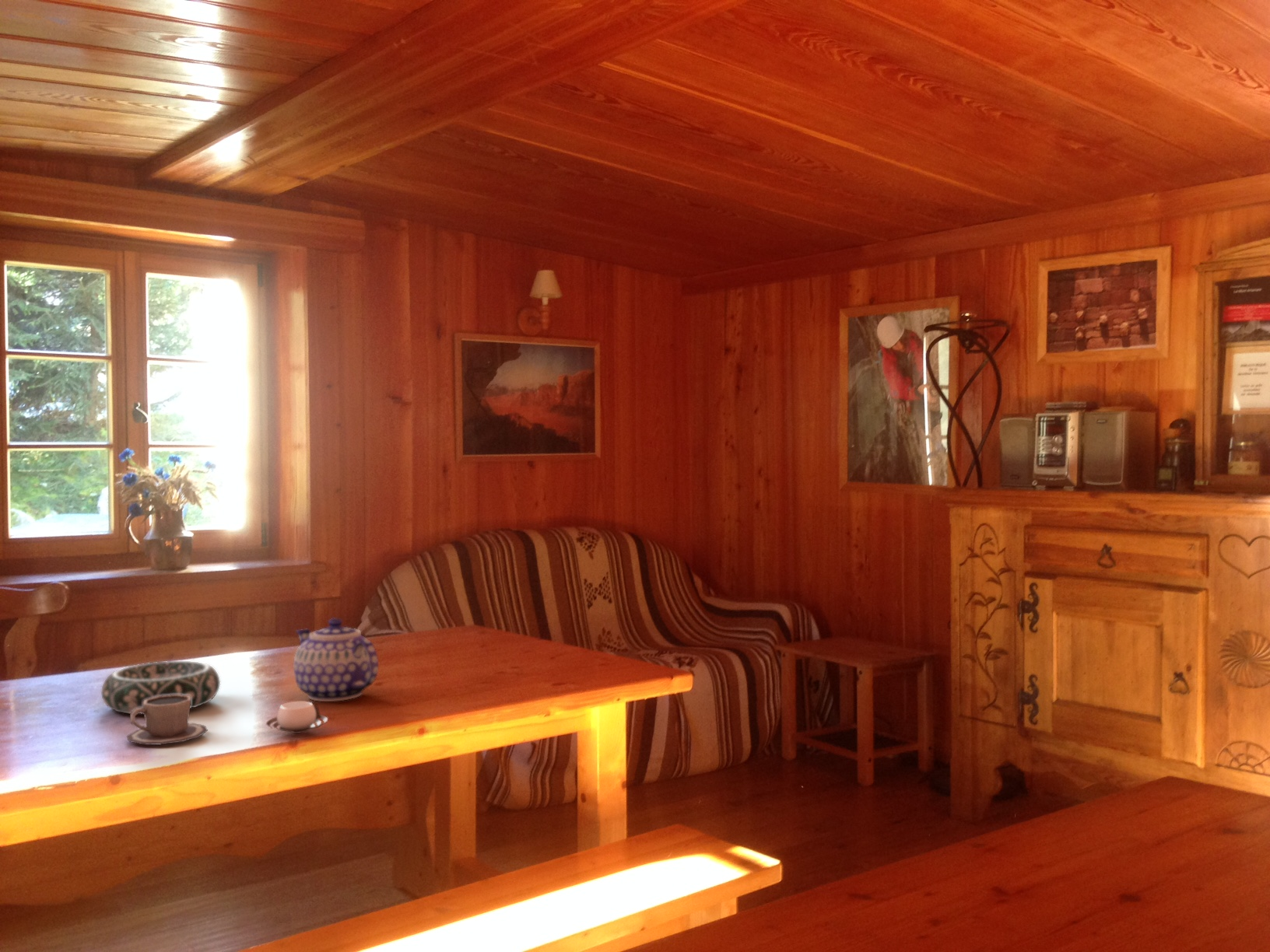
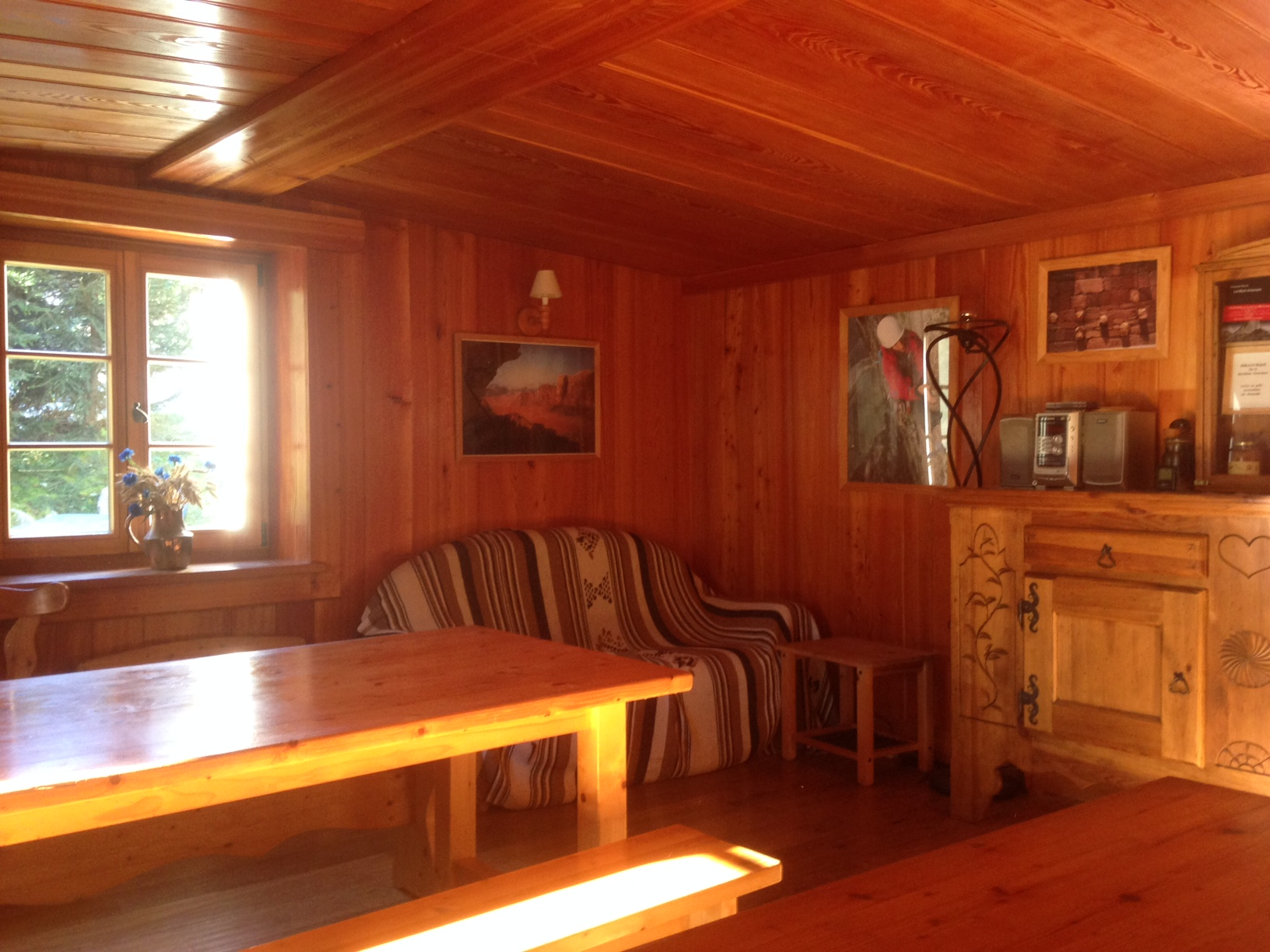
- cup [265,701,328,734]
- decorative bowl [100,660,221,715]
- cup [126,695,209,746]
- teapot [293,618,379,702]
